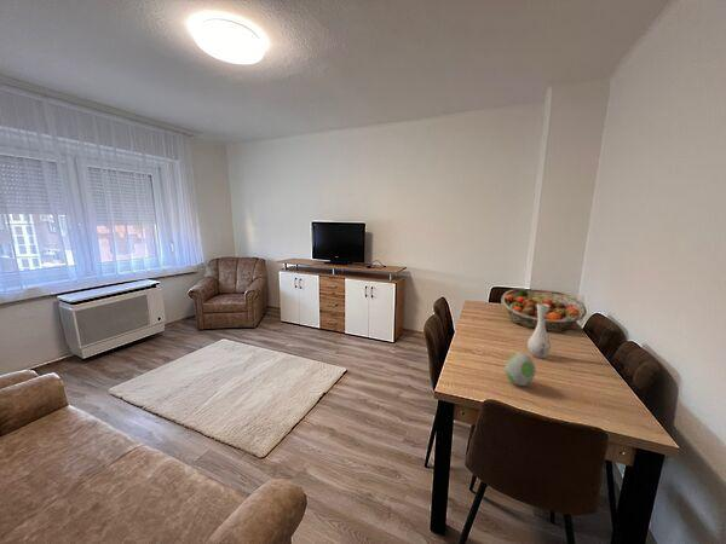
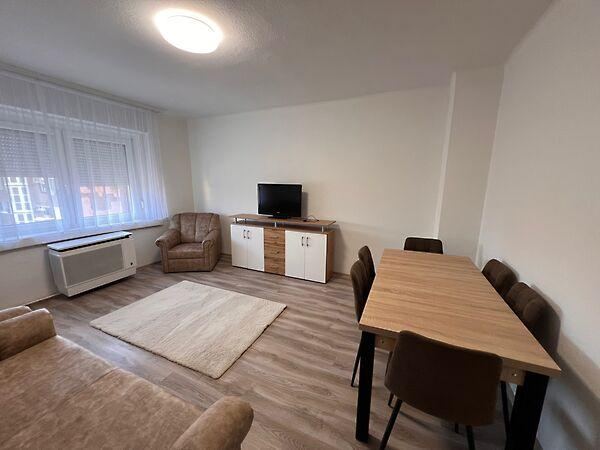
- fruit basket [500,288,588,332]
- vase [526,303,552,359]
- decorative egg [505,352,537,387]
